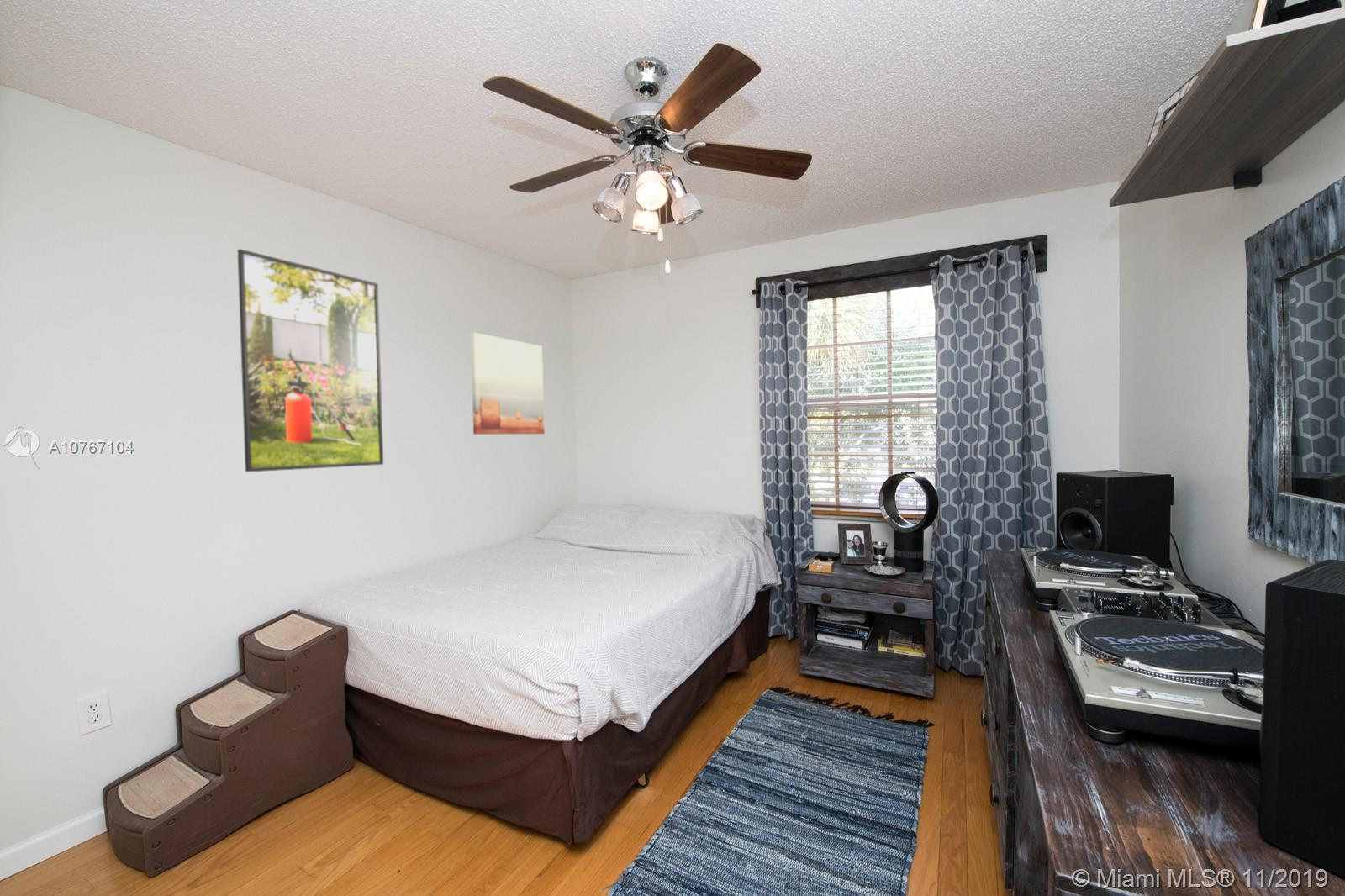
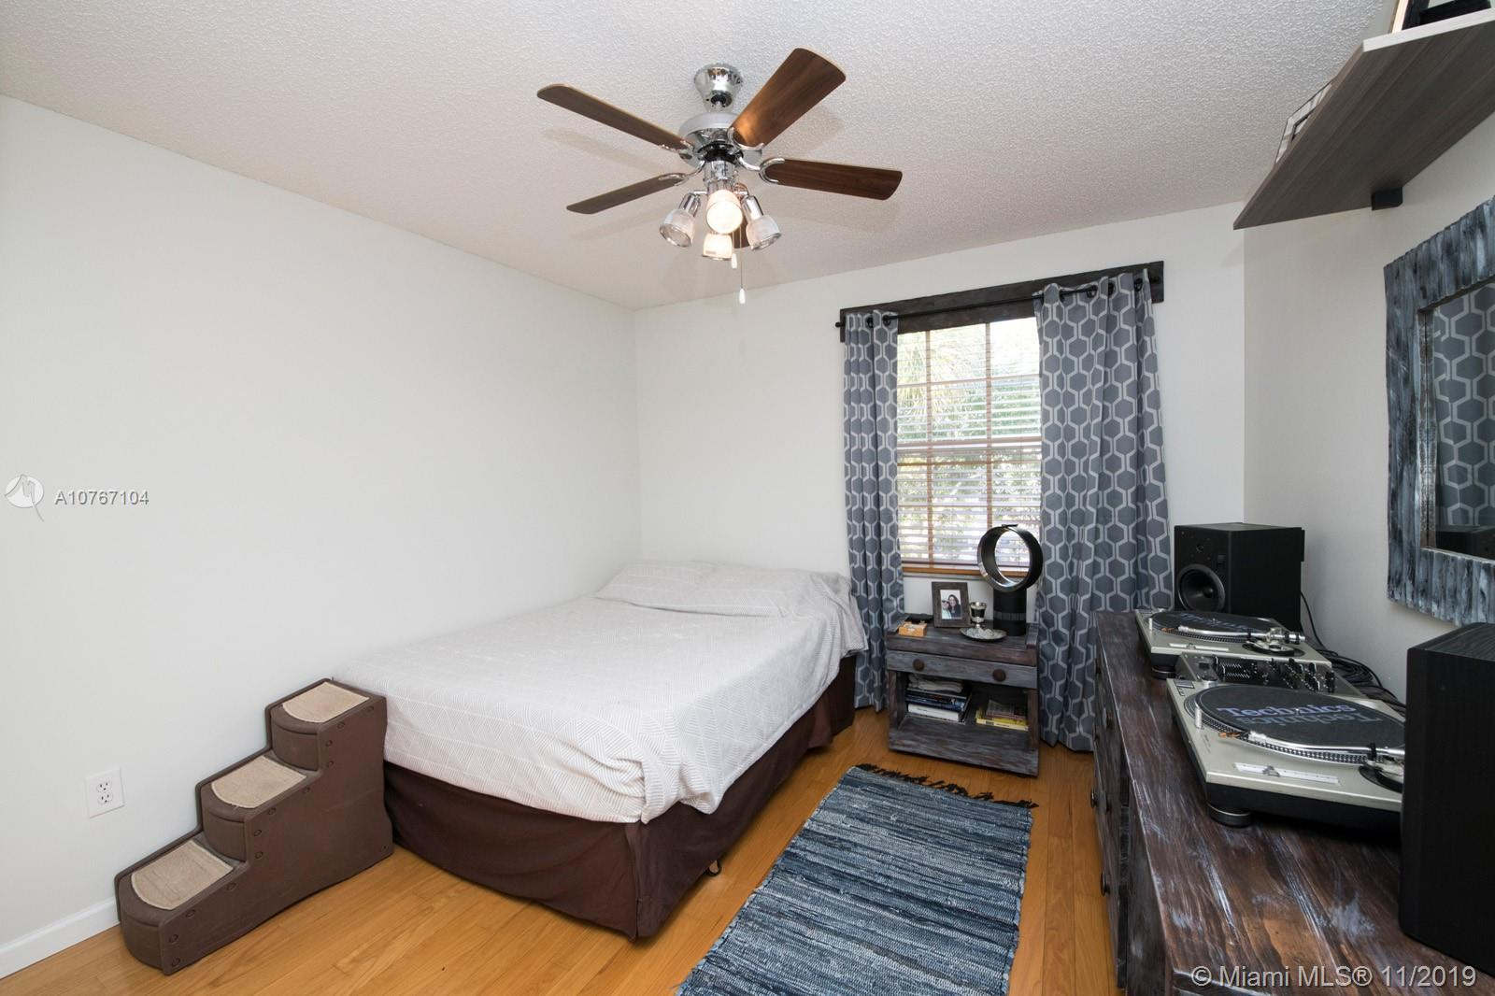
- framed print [237,248,384,472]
- wall art [470,332,546,435]
